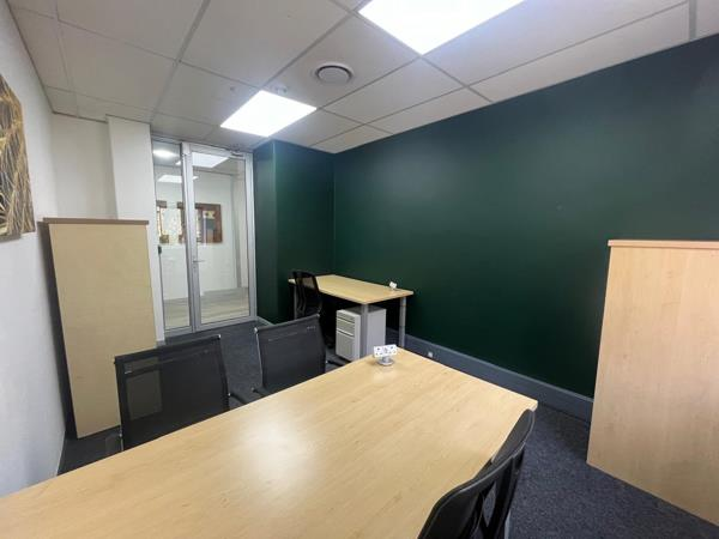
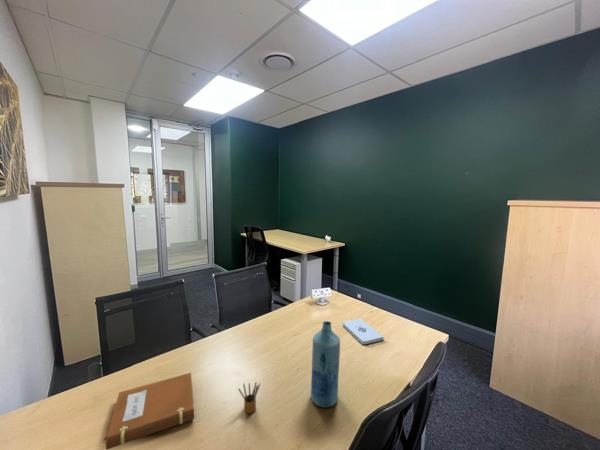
+ notepad [342,318,385,345]
+ notebook [102,372,195,450]
+ pencil box [237,381,261,415]
+ bottle [310,320,341,409]
